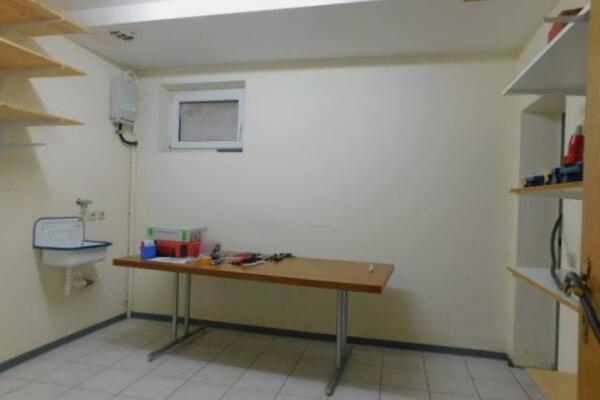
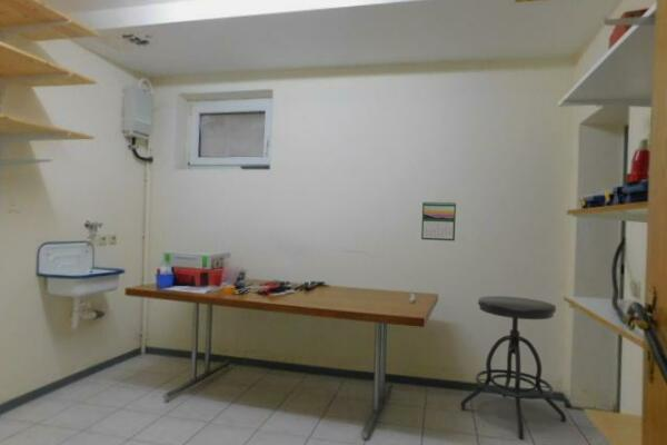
+ calendar [420,200,457,243]
+ stool [459,295,567,439]
